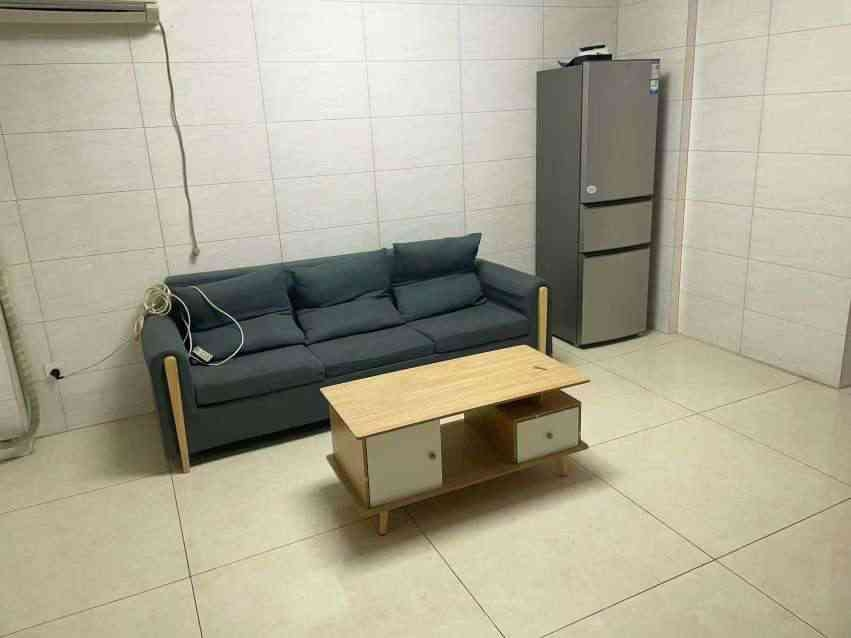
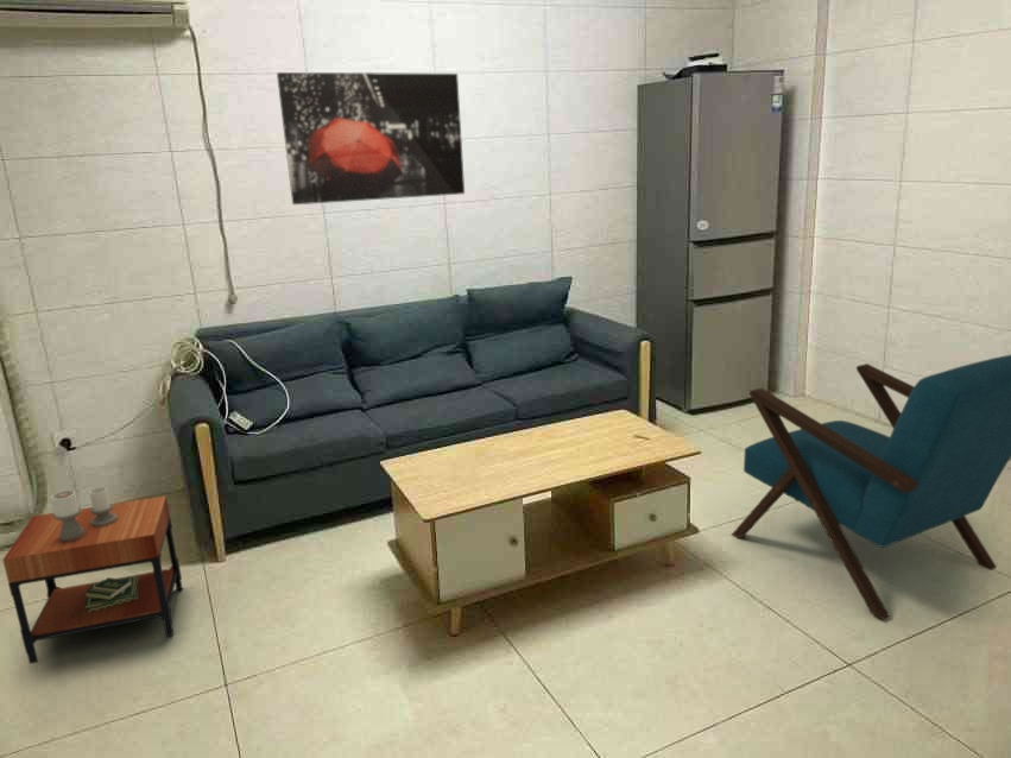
+ armchair [731,354,1011,620]
+ wall art [276,71,466,206]
+ side table [1,486,183,665]
